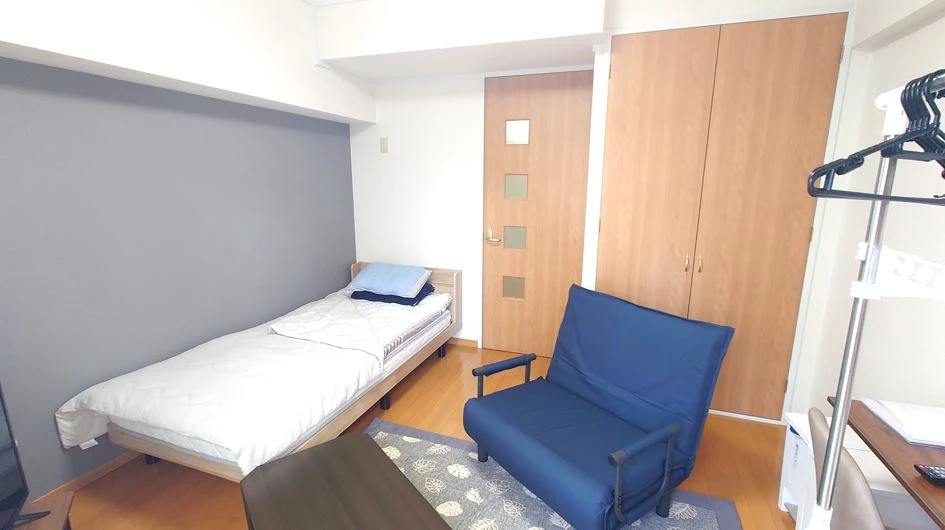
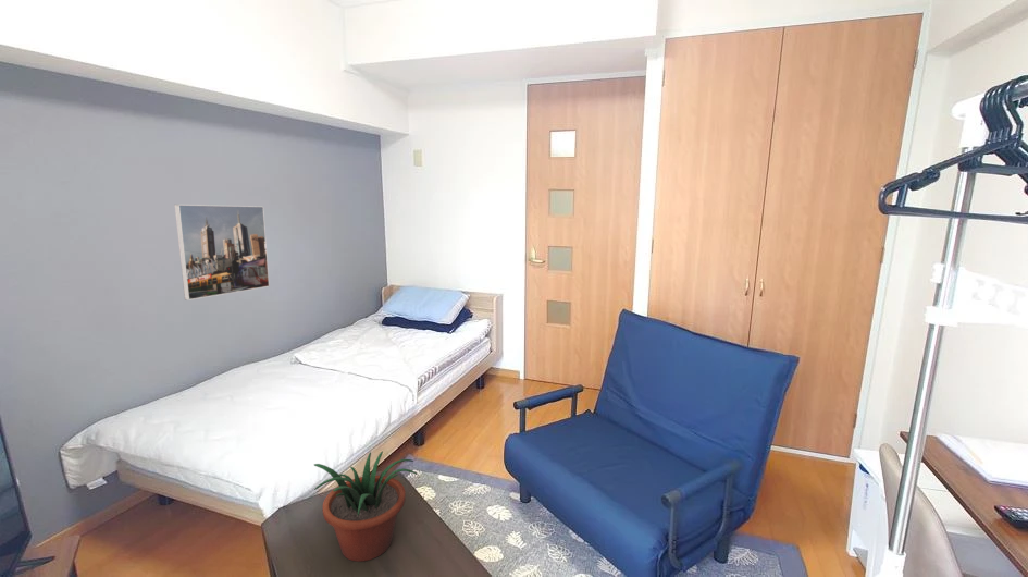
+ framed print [174,204,271,302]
+ potted plant [313,451,419,563]
